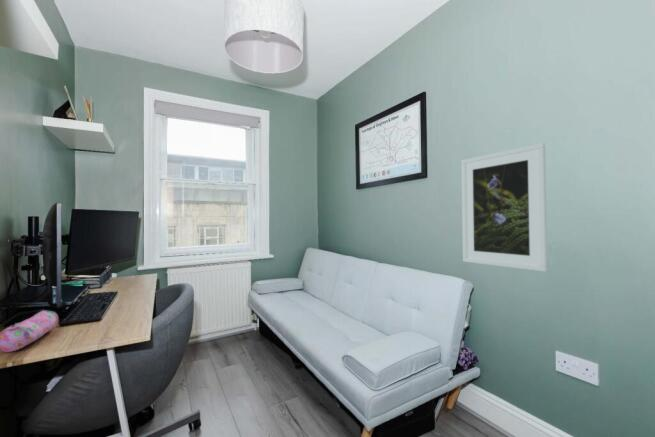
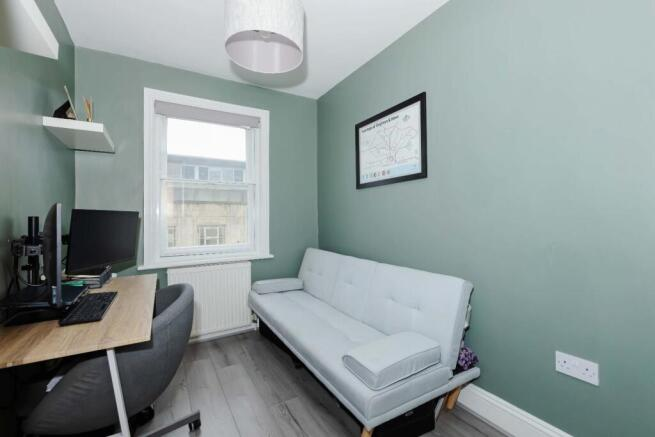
- pencil case [0,309,60,353]
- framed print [460,142,549,273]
